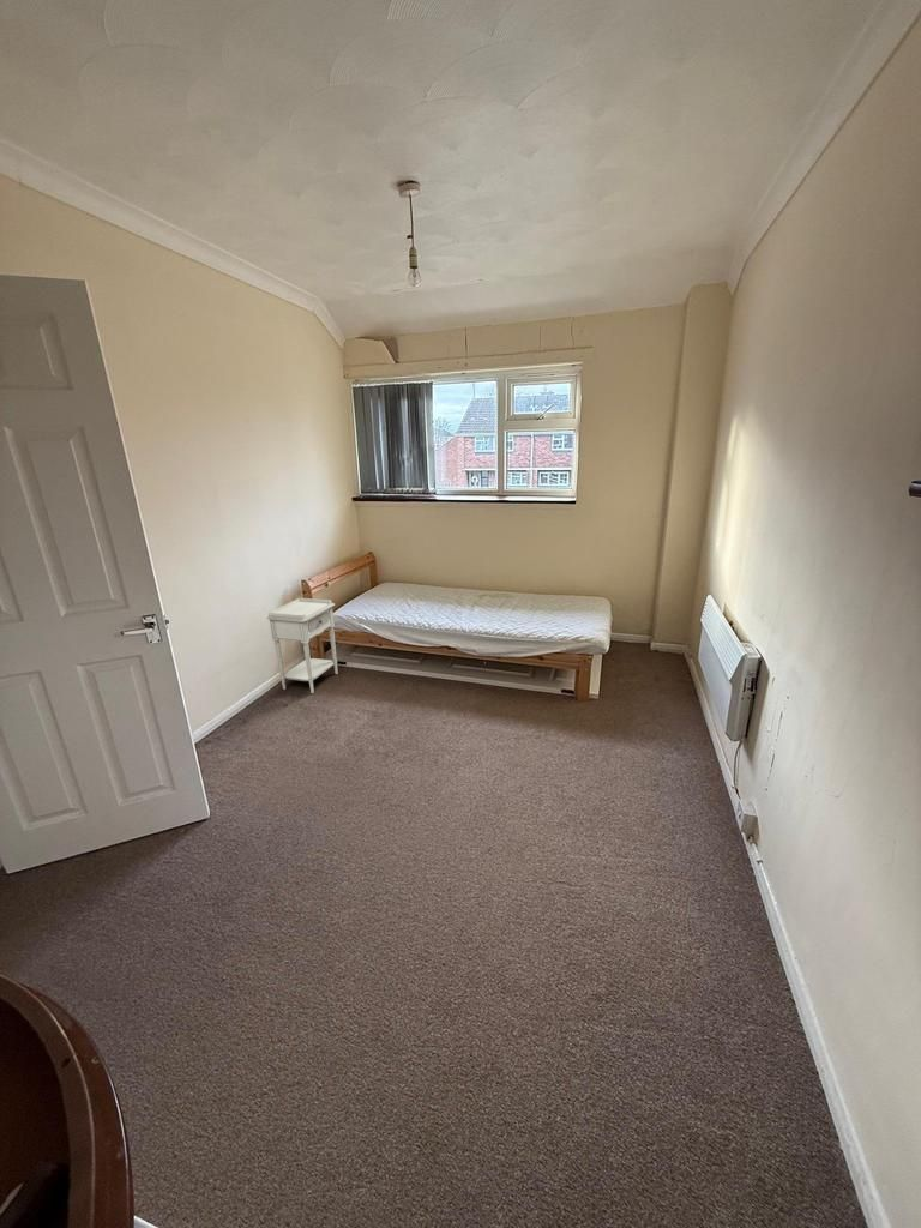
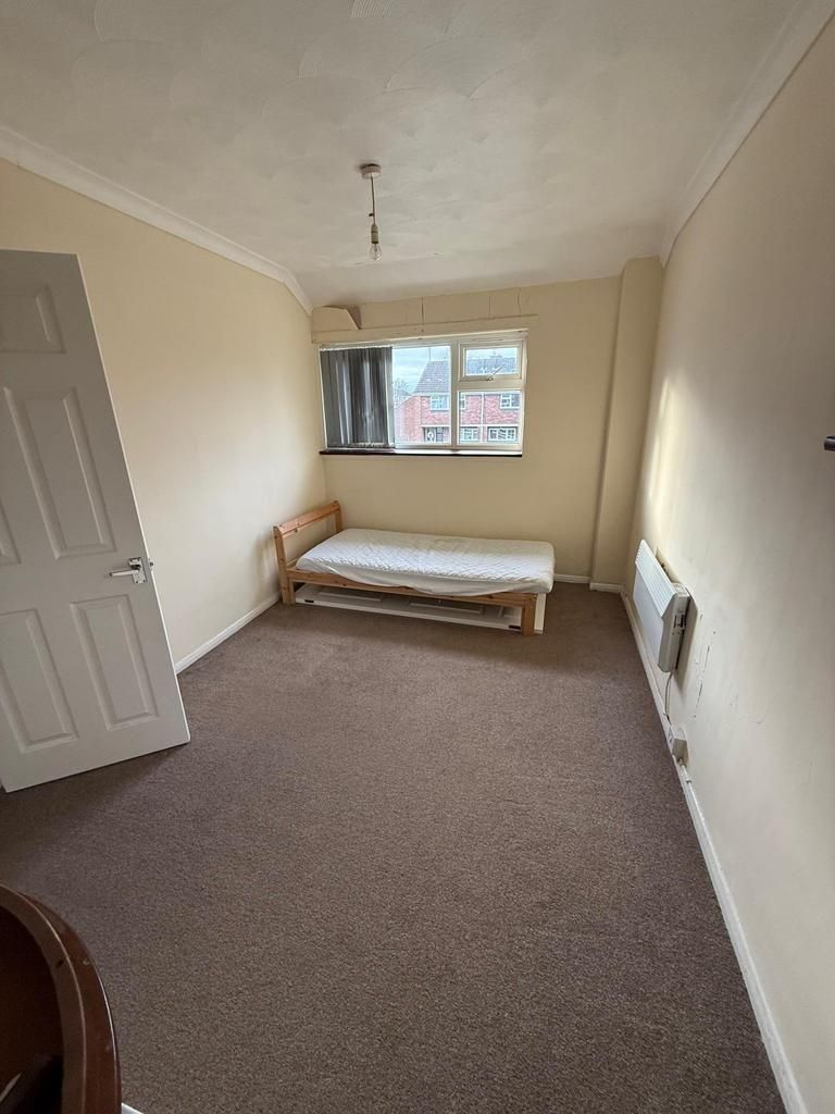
- nightstand [266,597,339,694]
